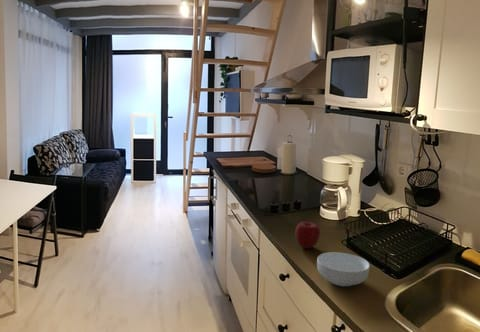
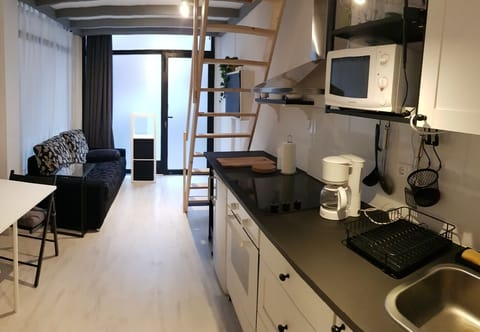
- apple [294,221,321,249]
- cereal bowl [316,251,371,287]
